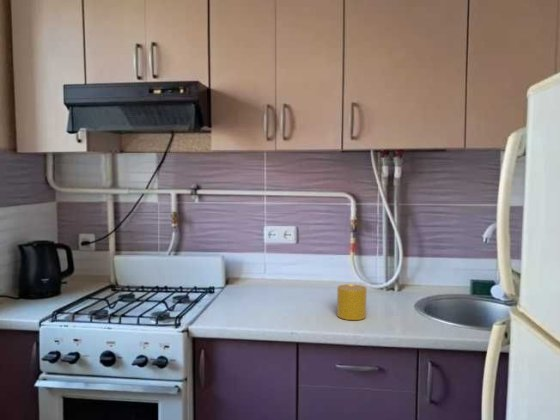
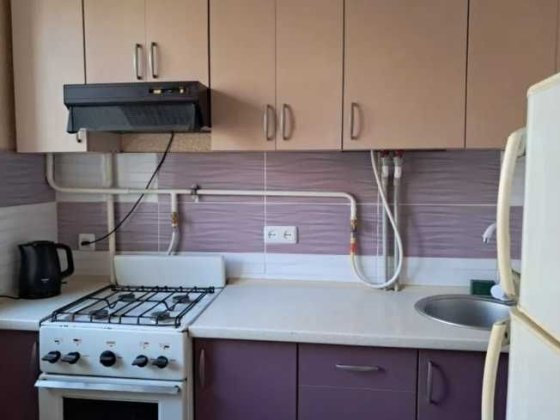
- cup [336,283,368,321]
